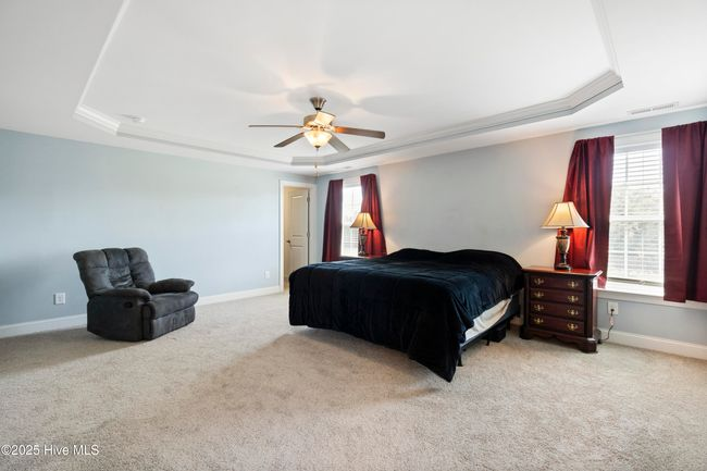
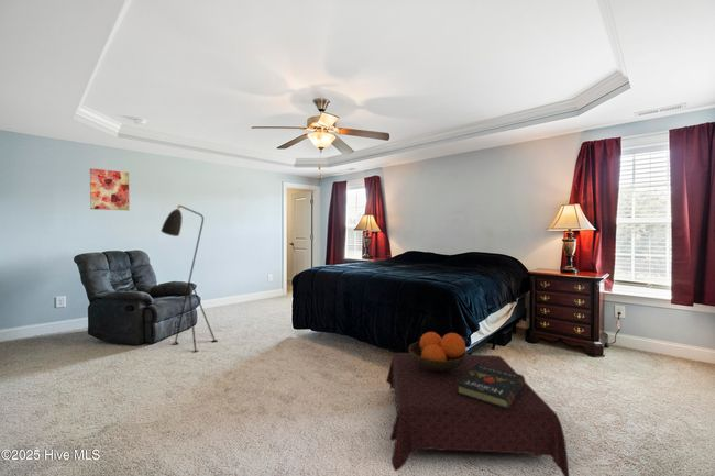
+ wall art [89,167,130,211]
+ side table [385,331,570,476]
+ floor lamp [160,203,219,354]
